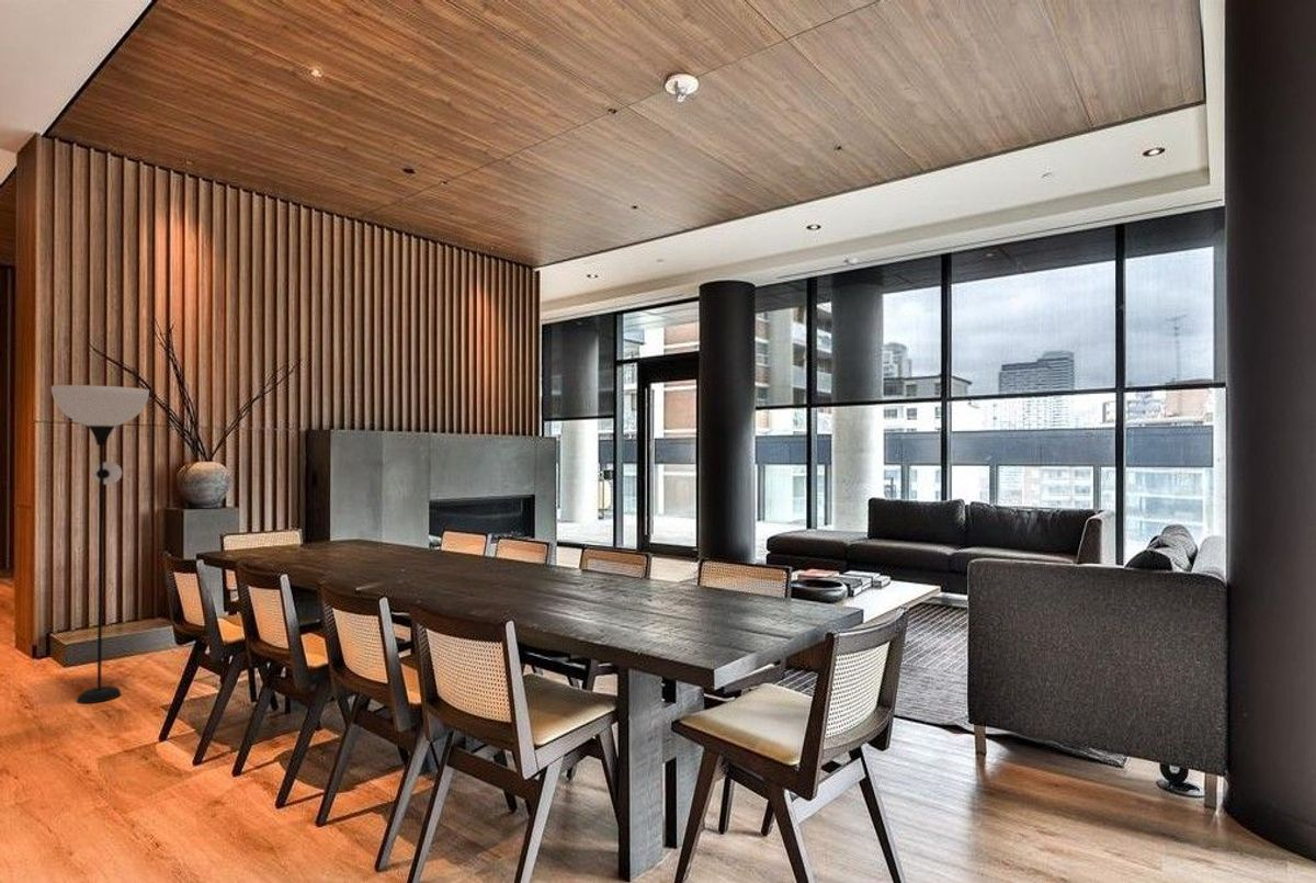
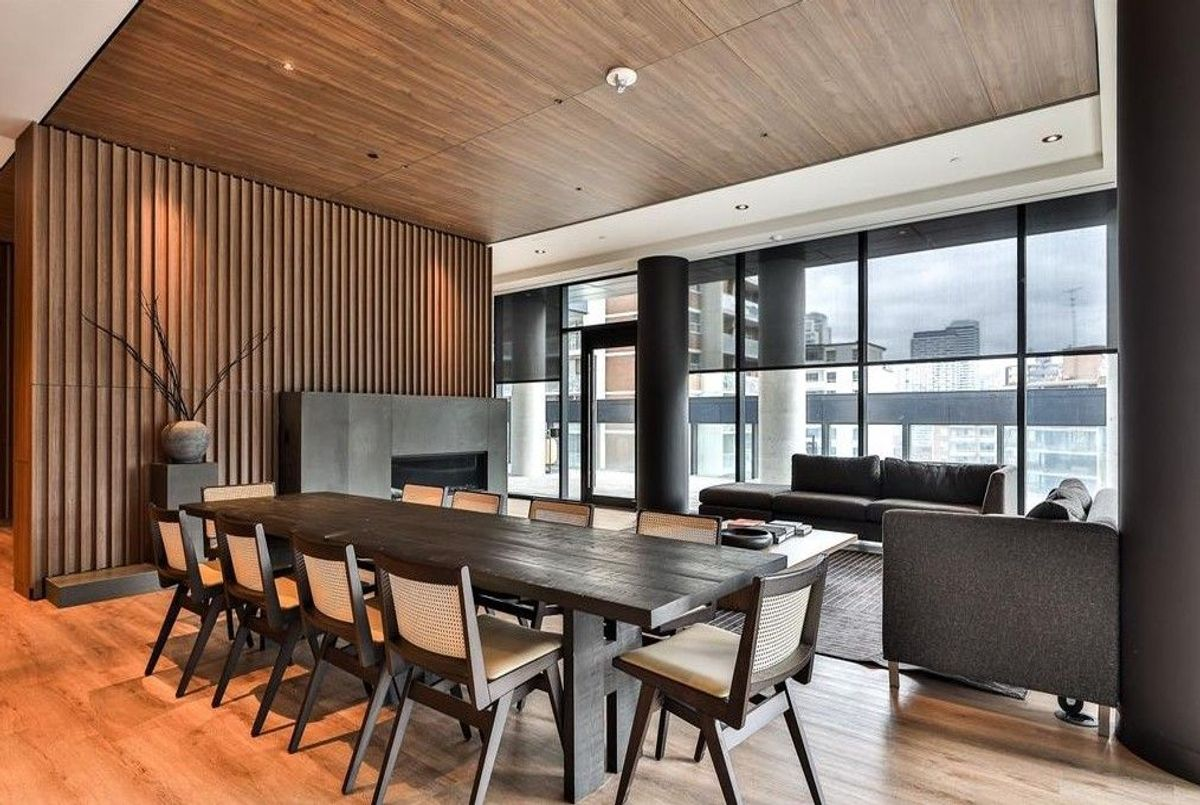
- floor lamp [50,384,150,704]
